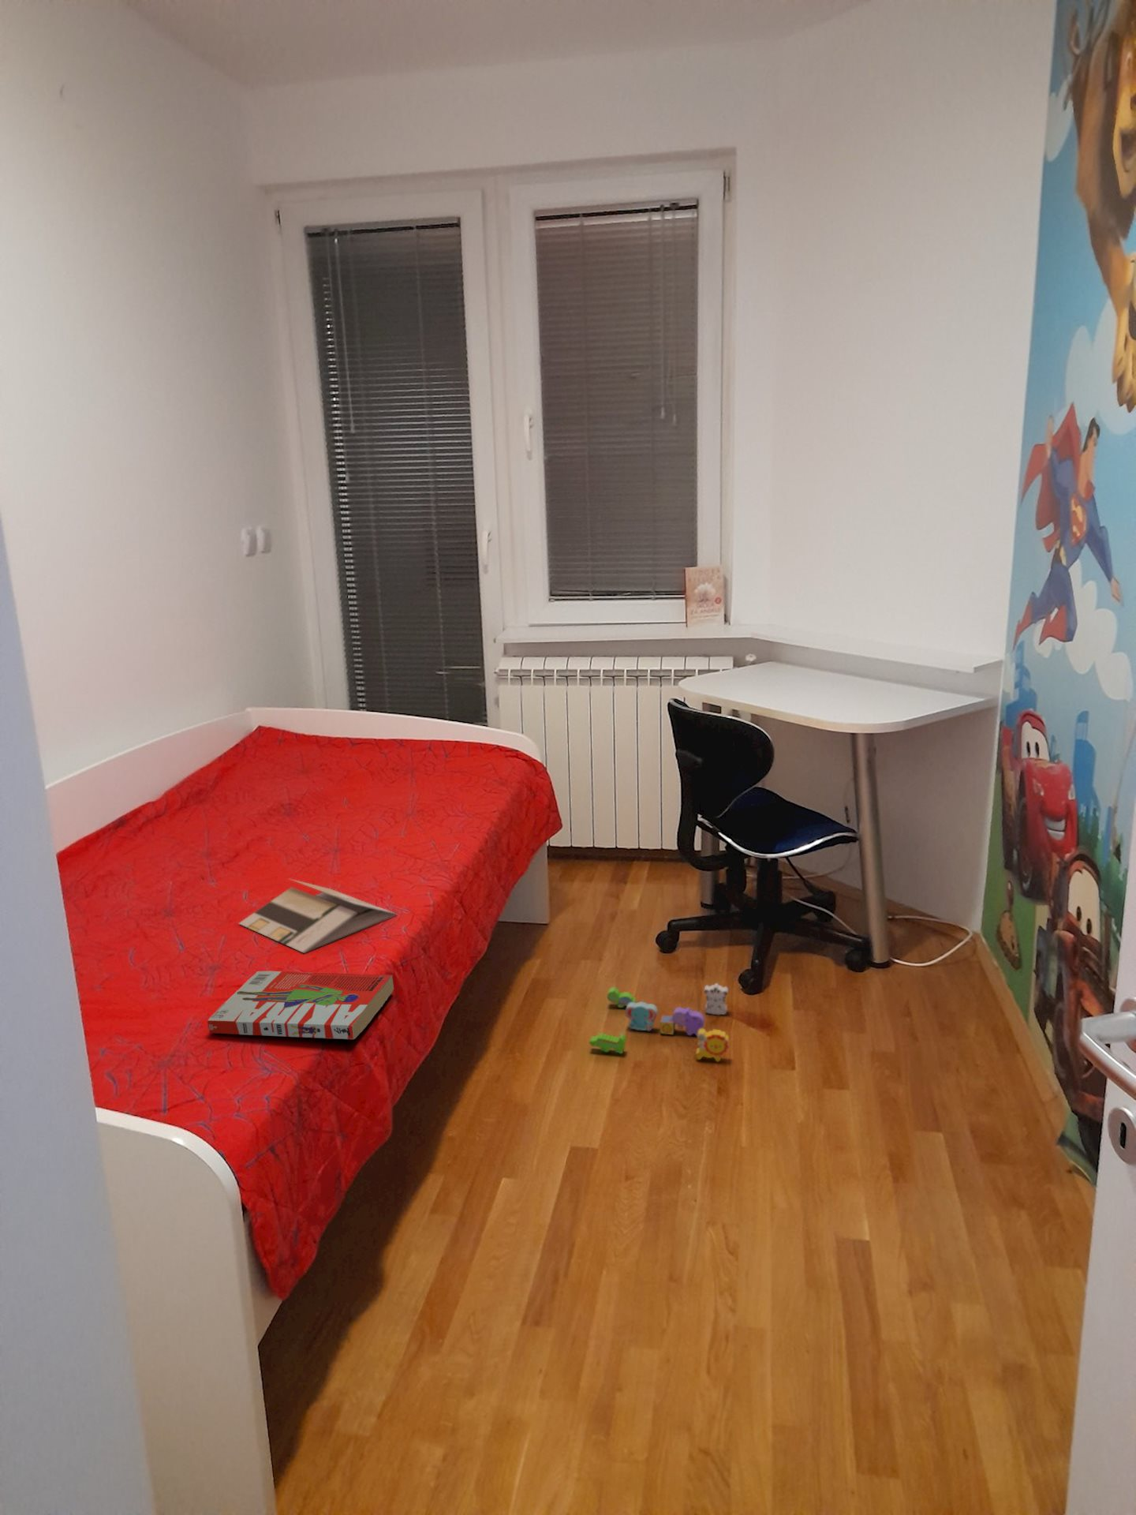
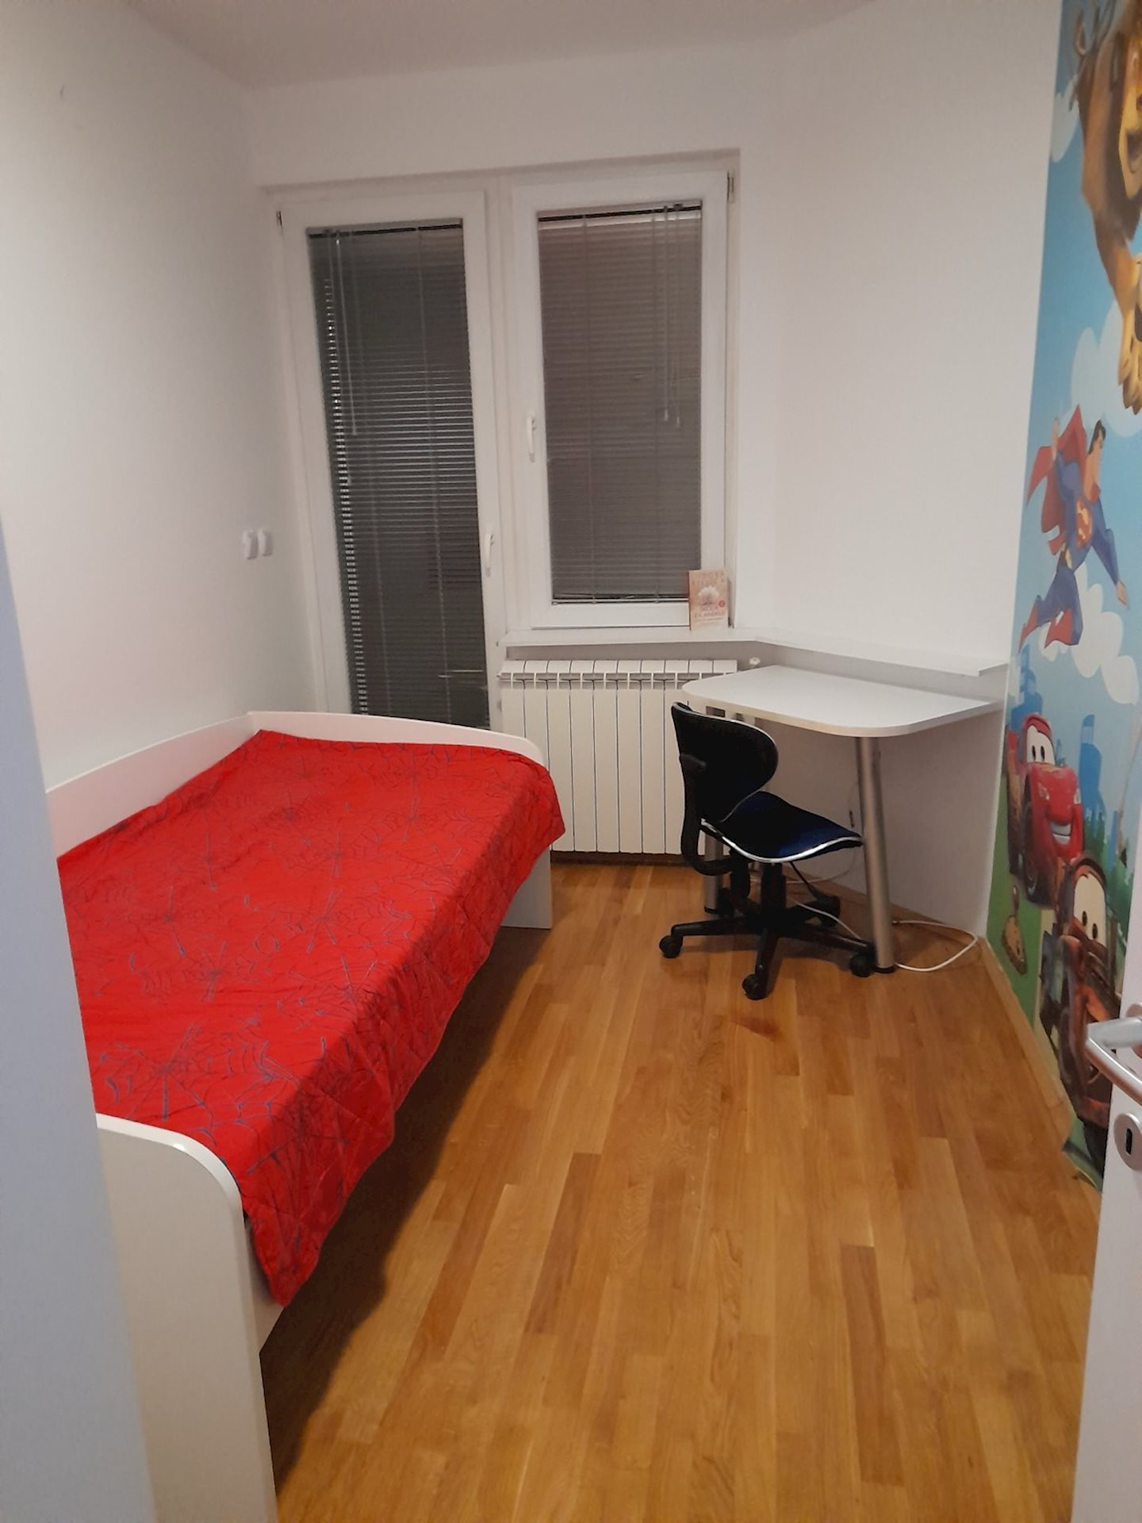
- stacking toy [588,983,730,1063]
- comic book [206,971,395,1040]
- brochure [237,878,399,954]
